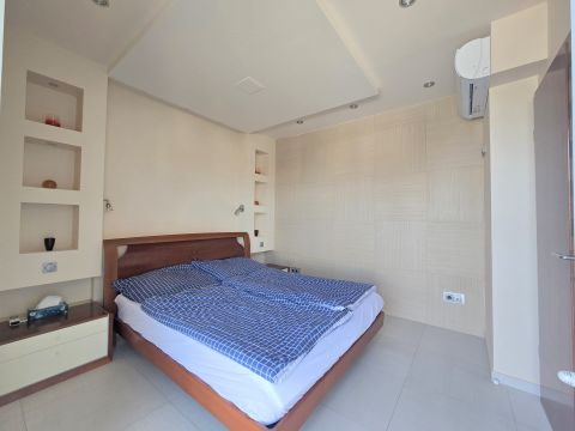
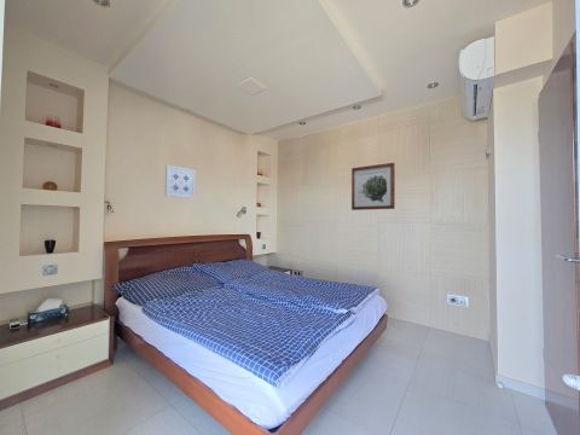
+ wall art [350,162,396,211]
+ wall art [164,164,197,199]
